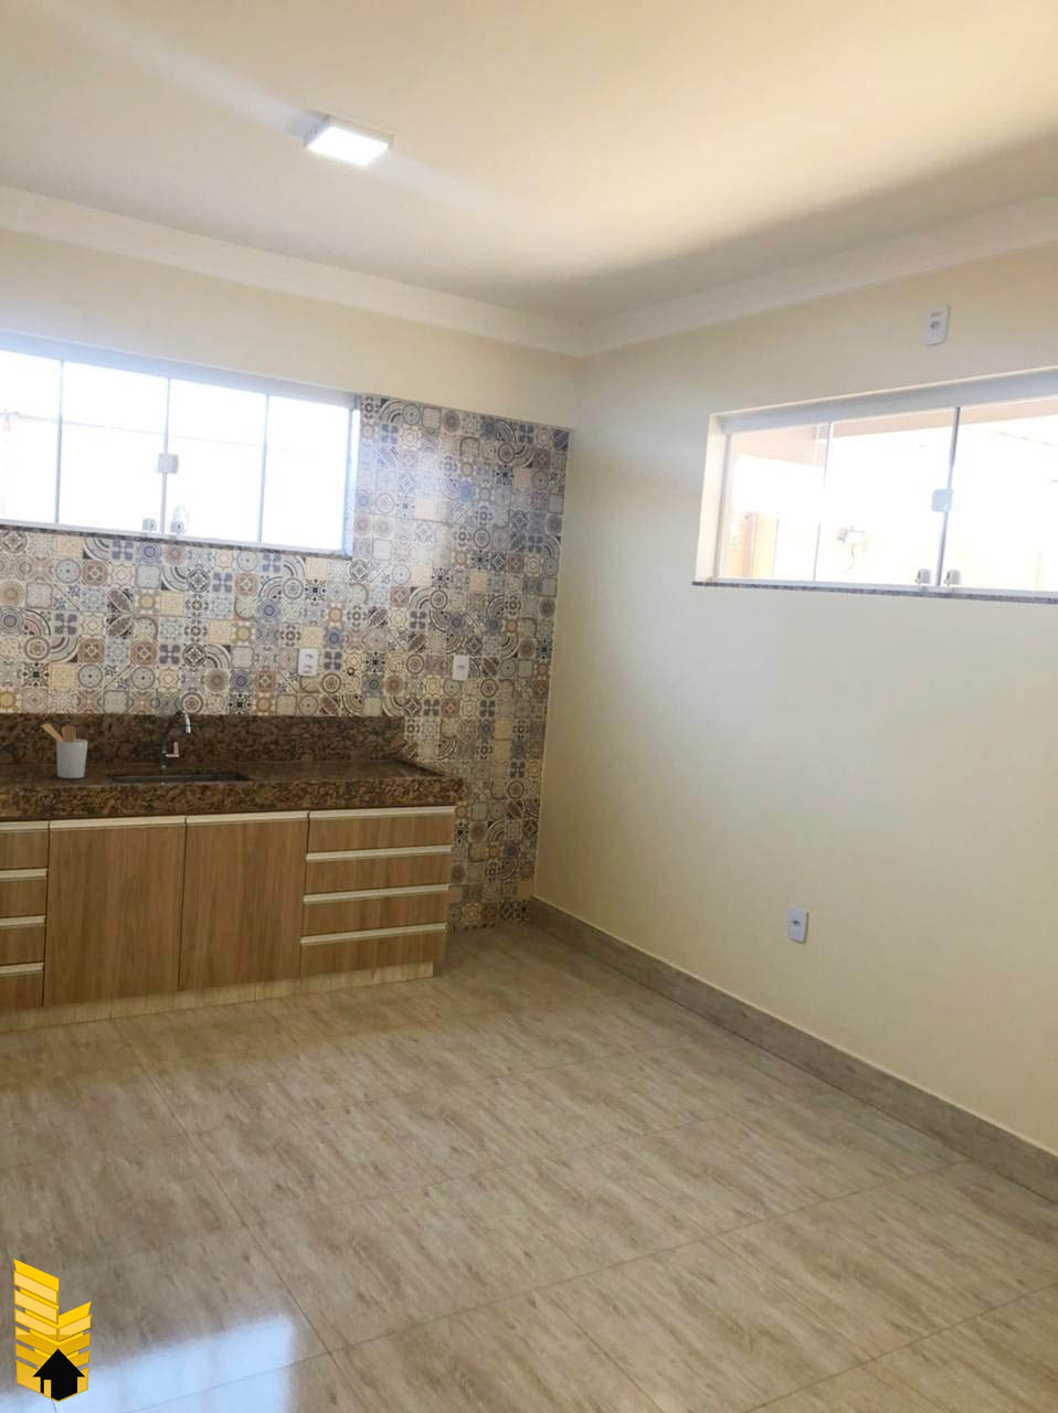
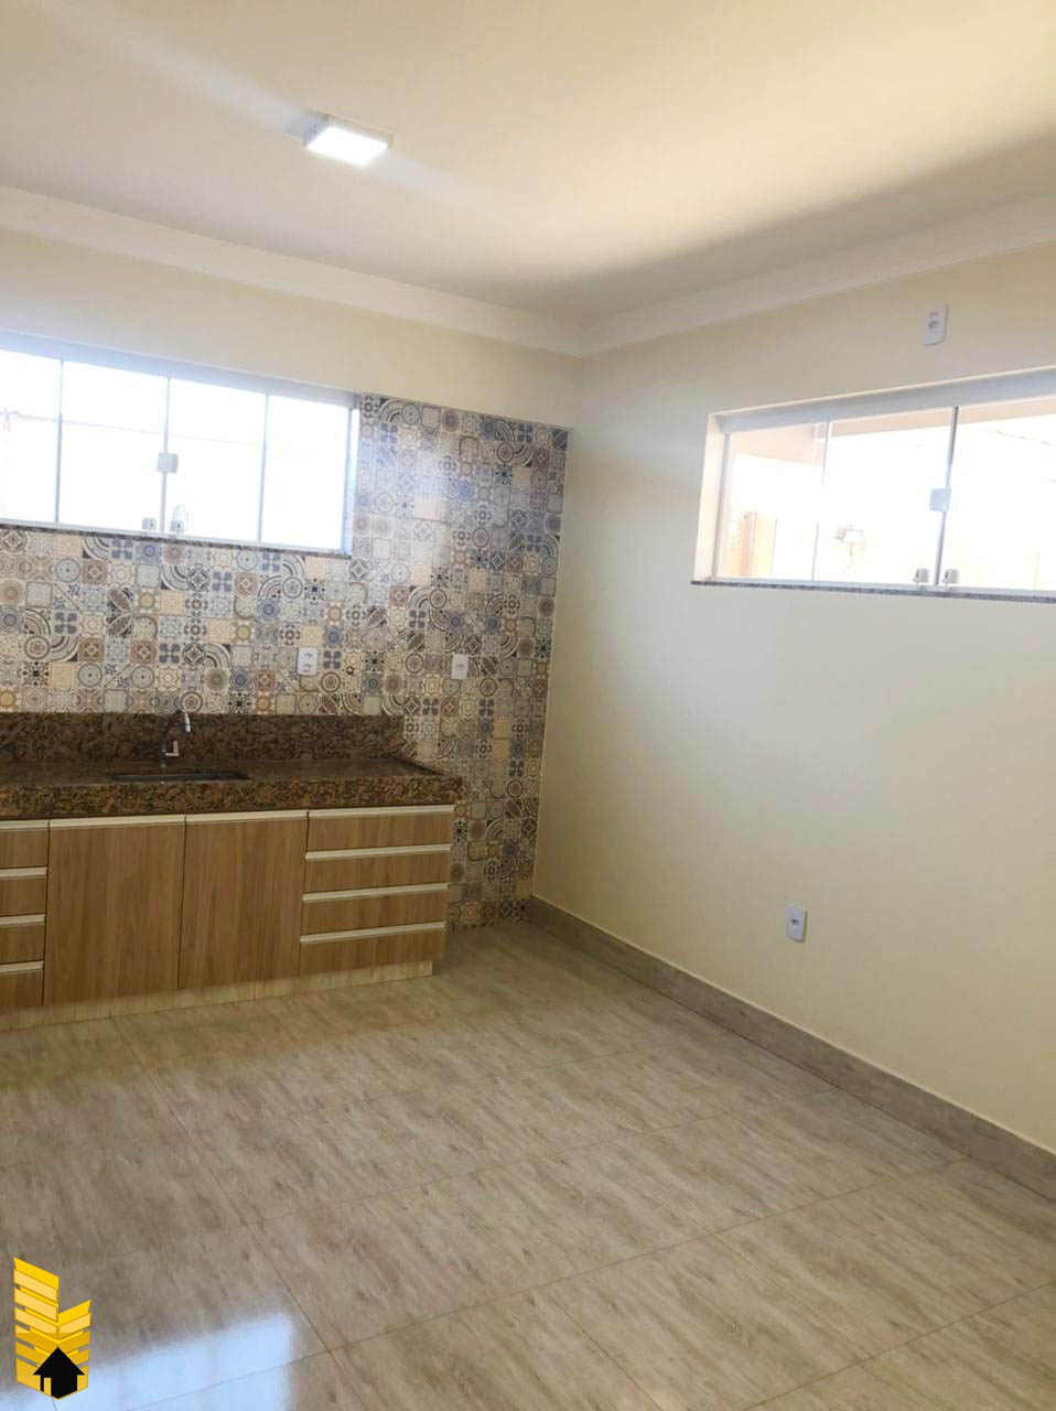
- utensil holder [40,722,89,780]
